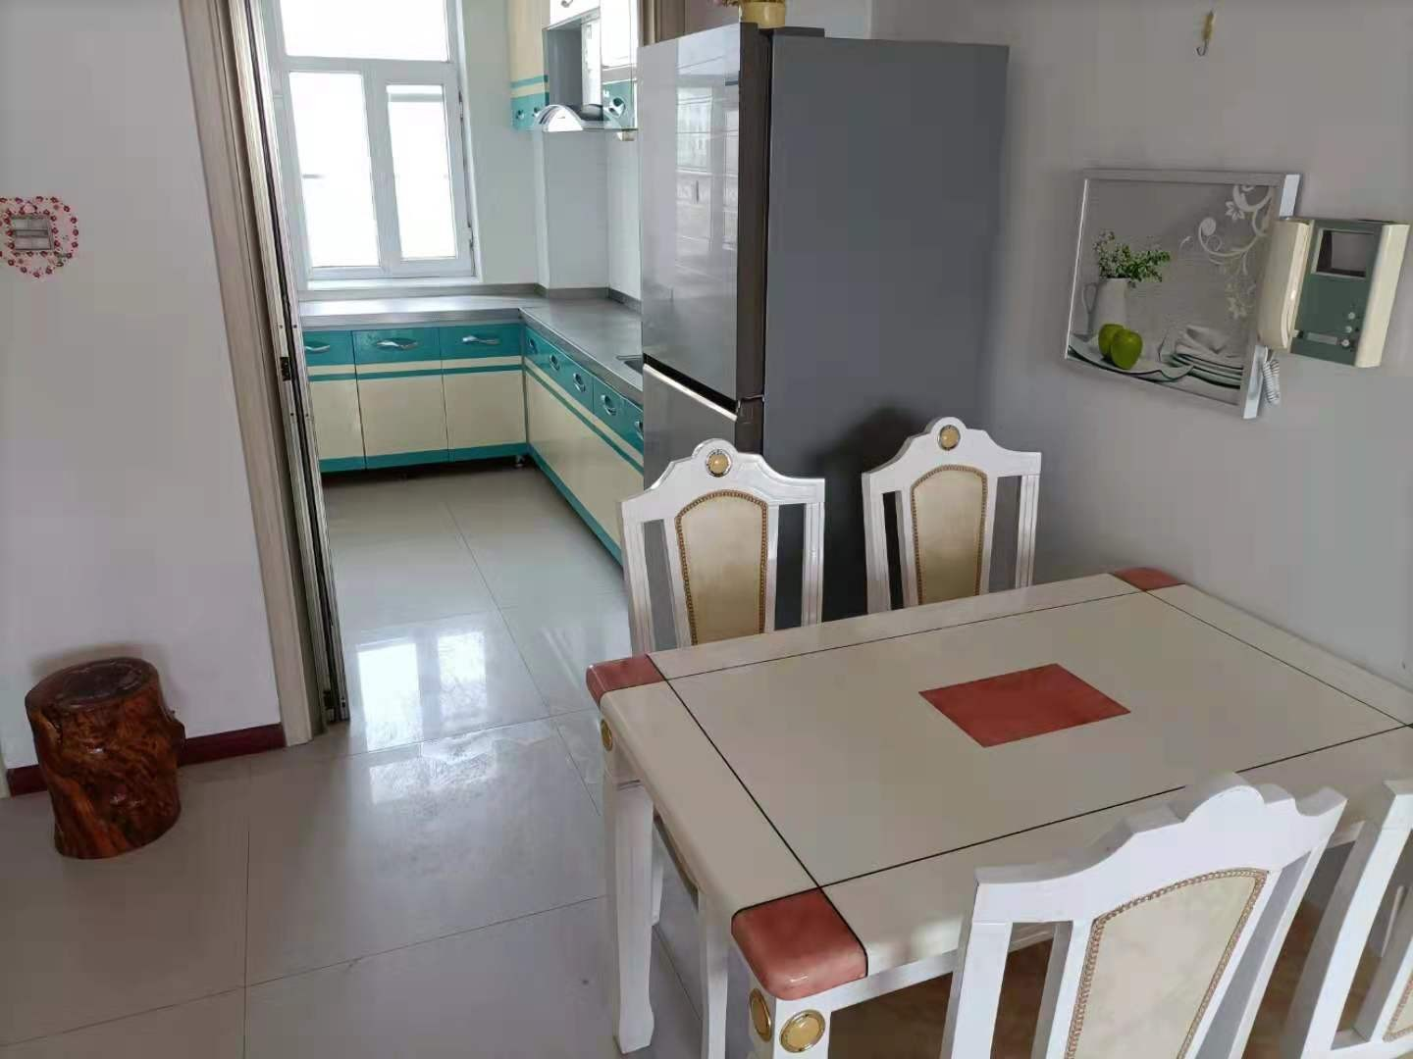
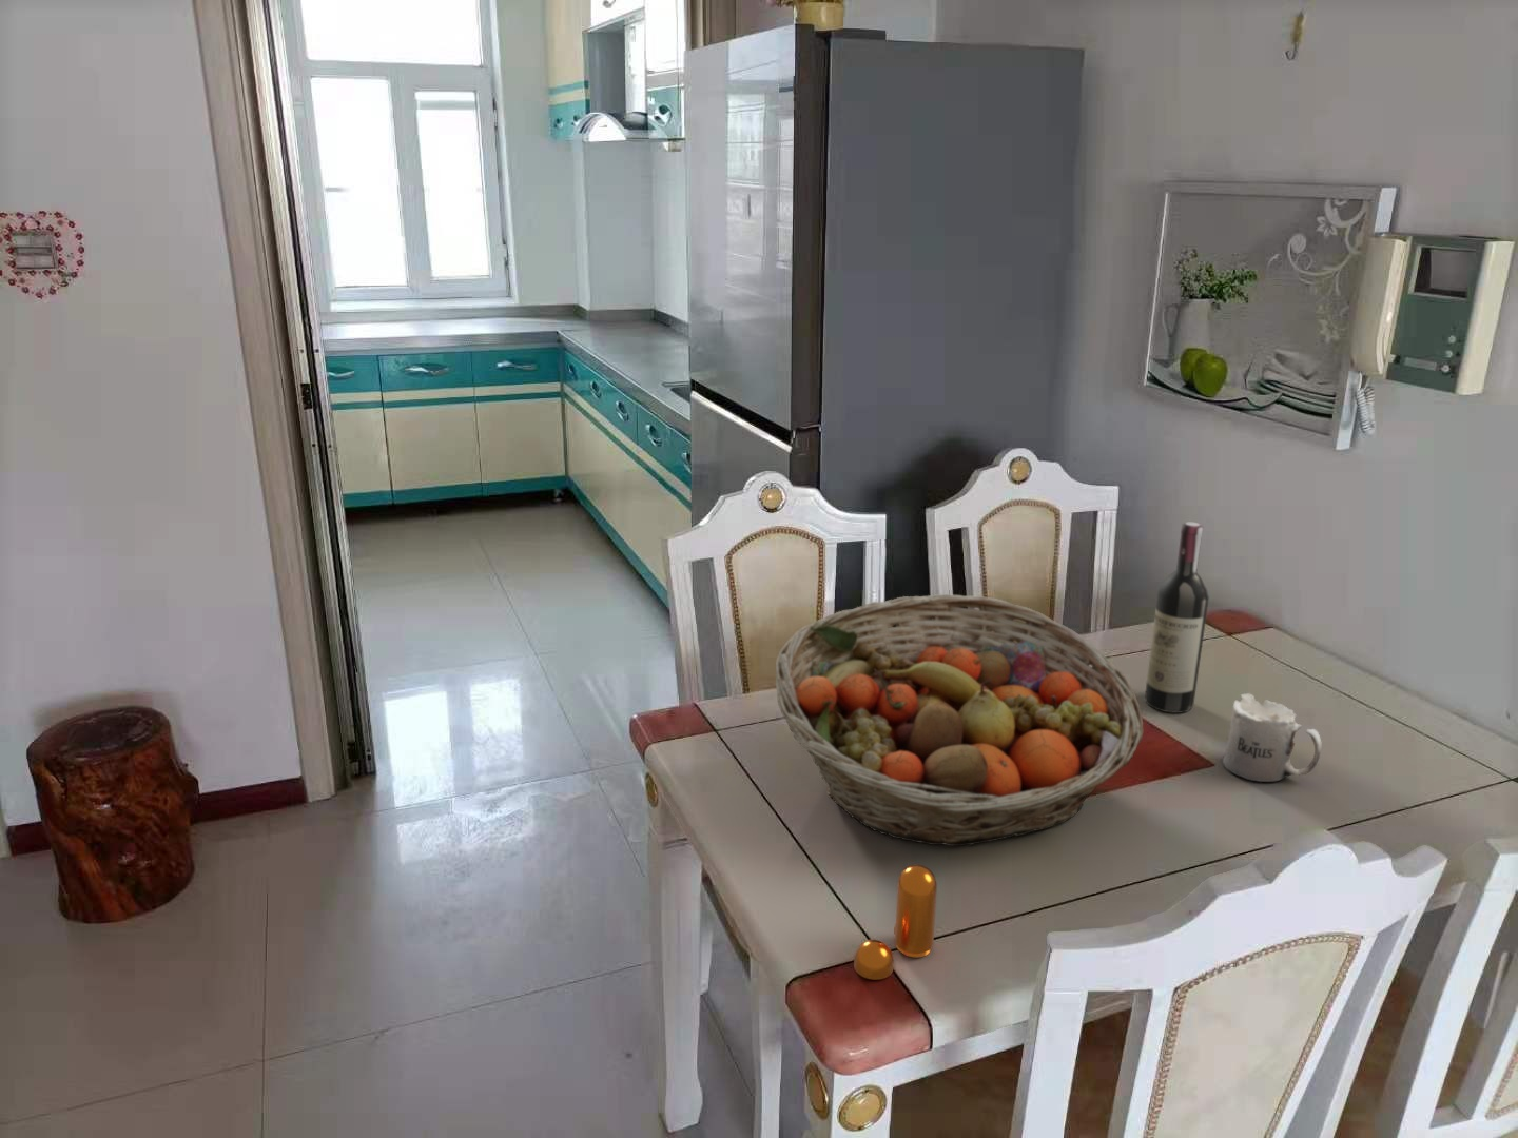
+ wine bottle [1144,521,1210,715]
+ mug [1222,692,1323,783]
+ pepper shaker [852,864,938,981]
+ fruit basket [775,593,1145,848]
